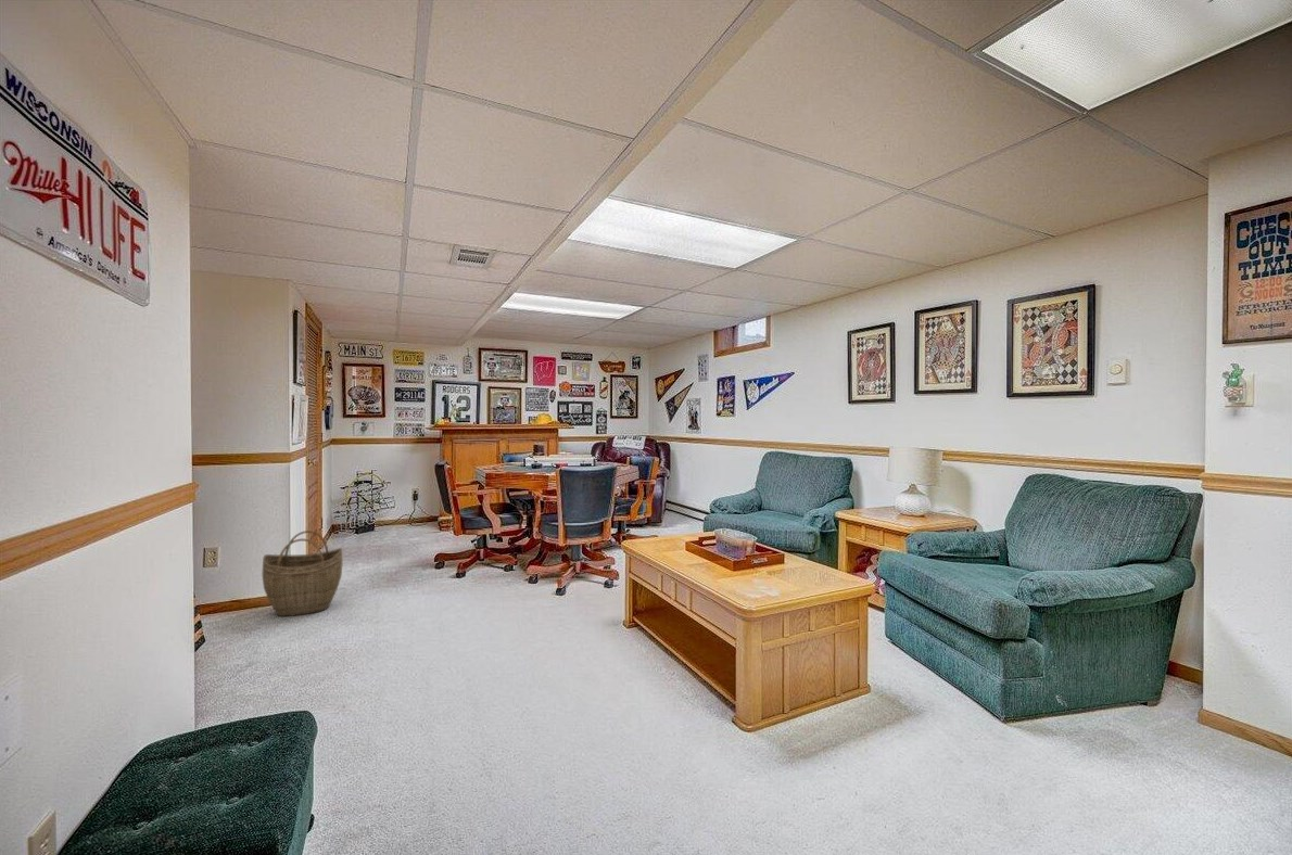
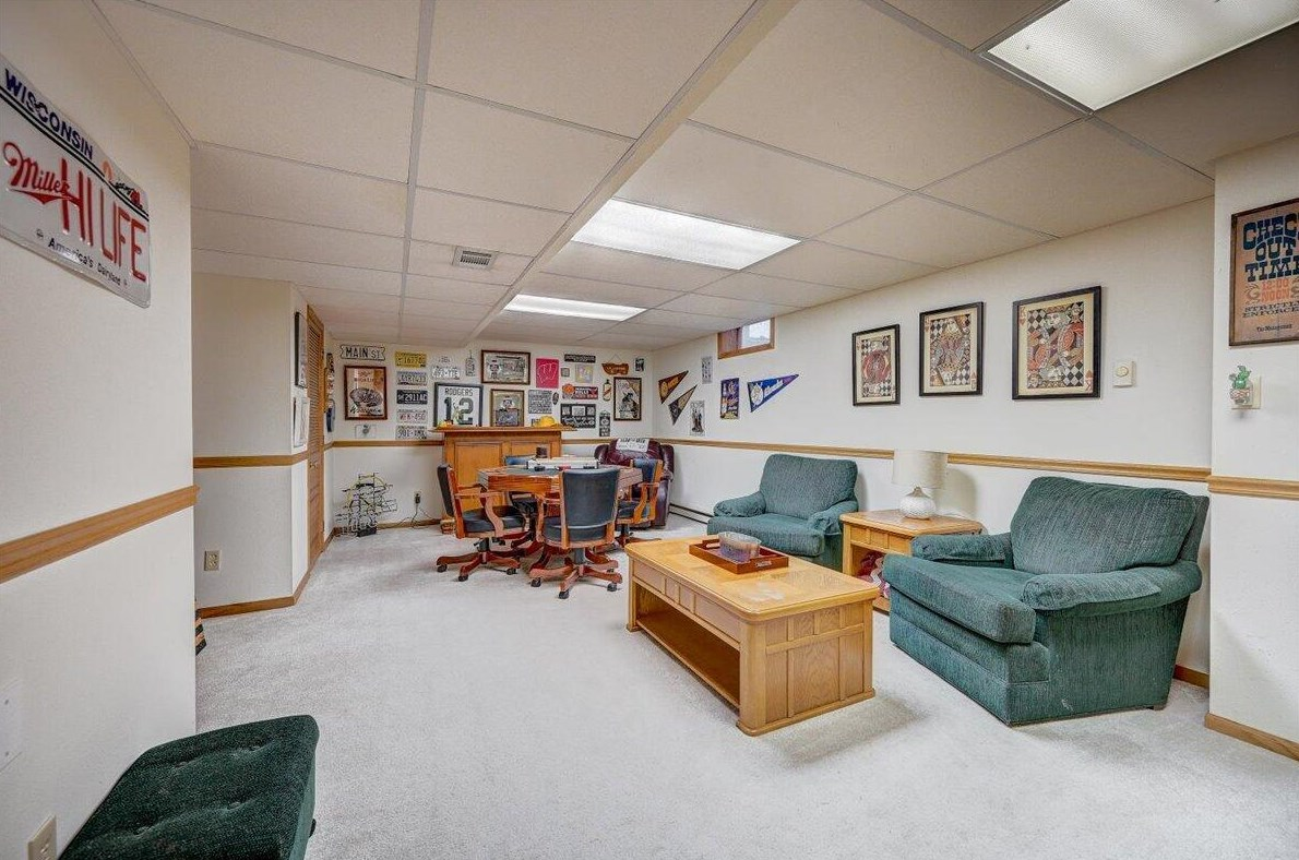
- woven basket [261,529,344,617]
